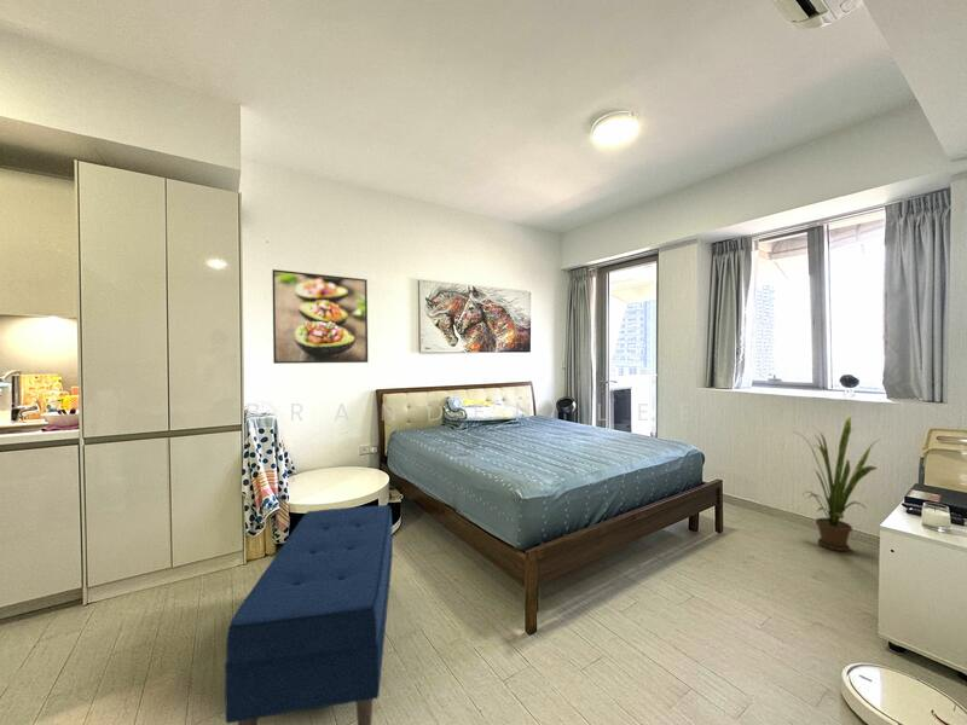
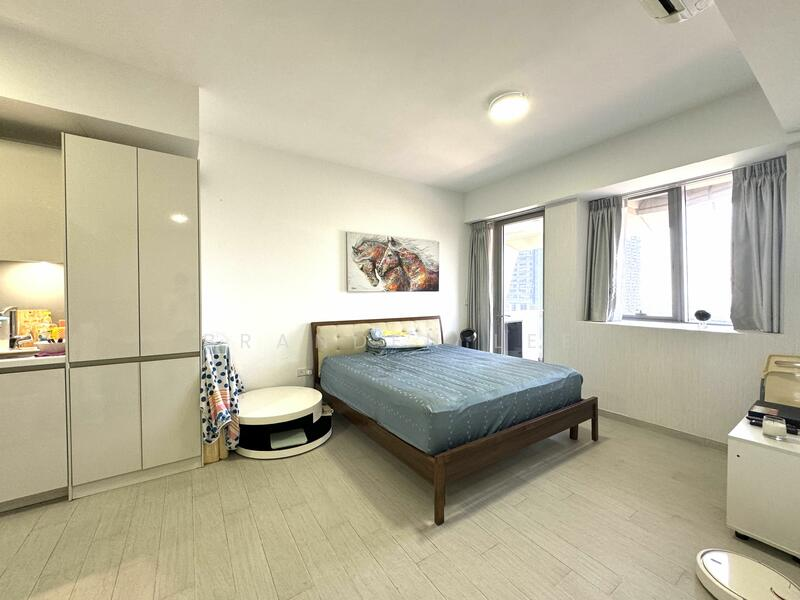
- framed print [271,268,369,365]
- bench [224,504,394,725]
- house plant [792,416,882,552]
